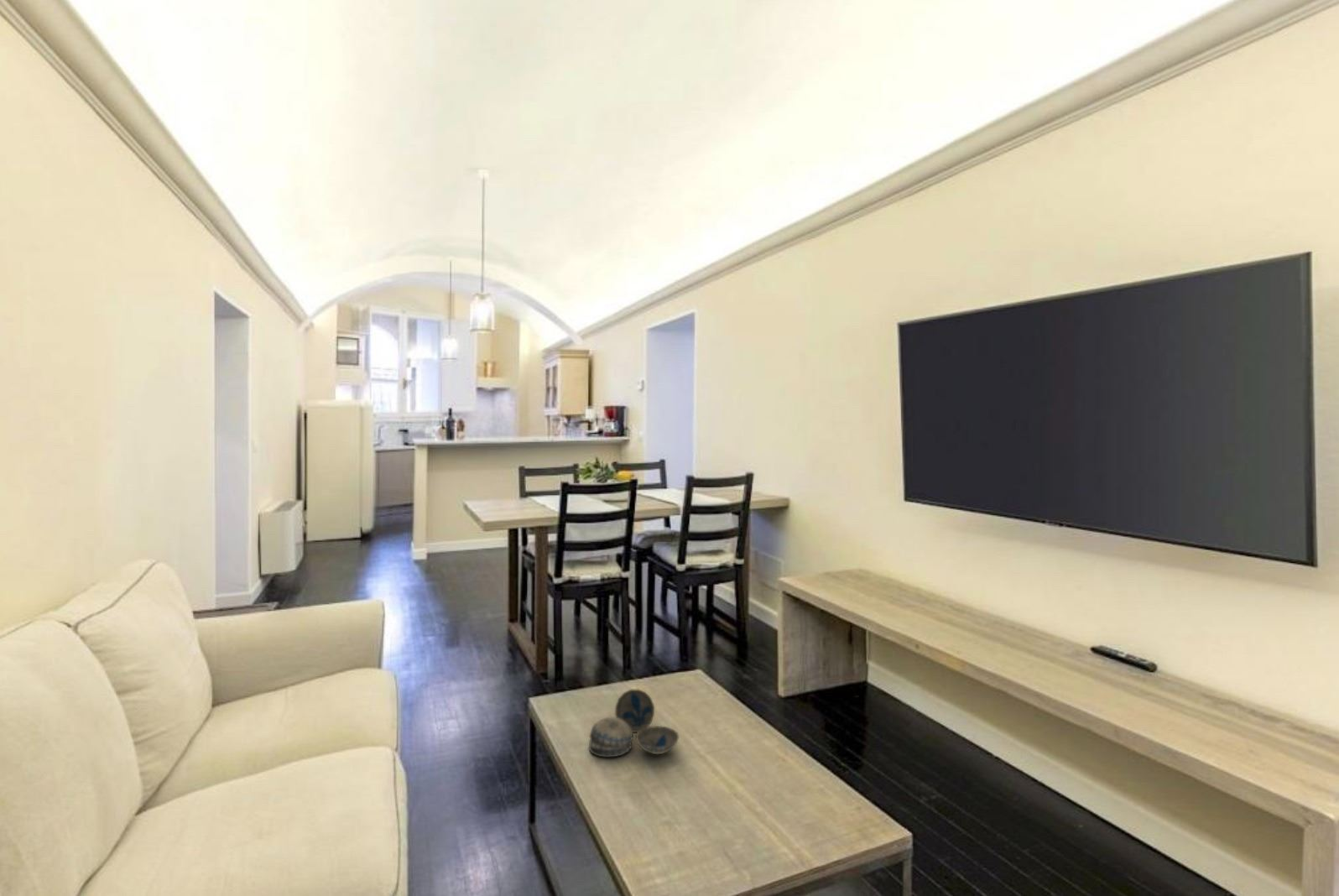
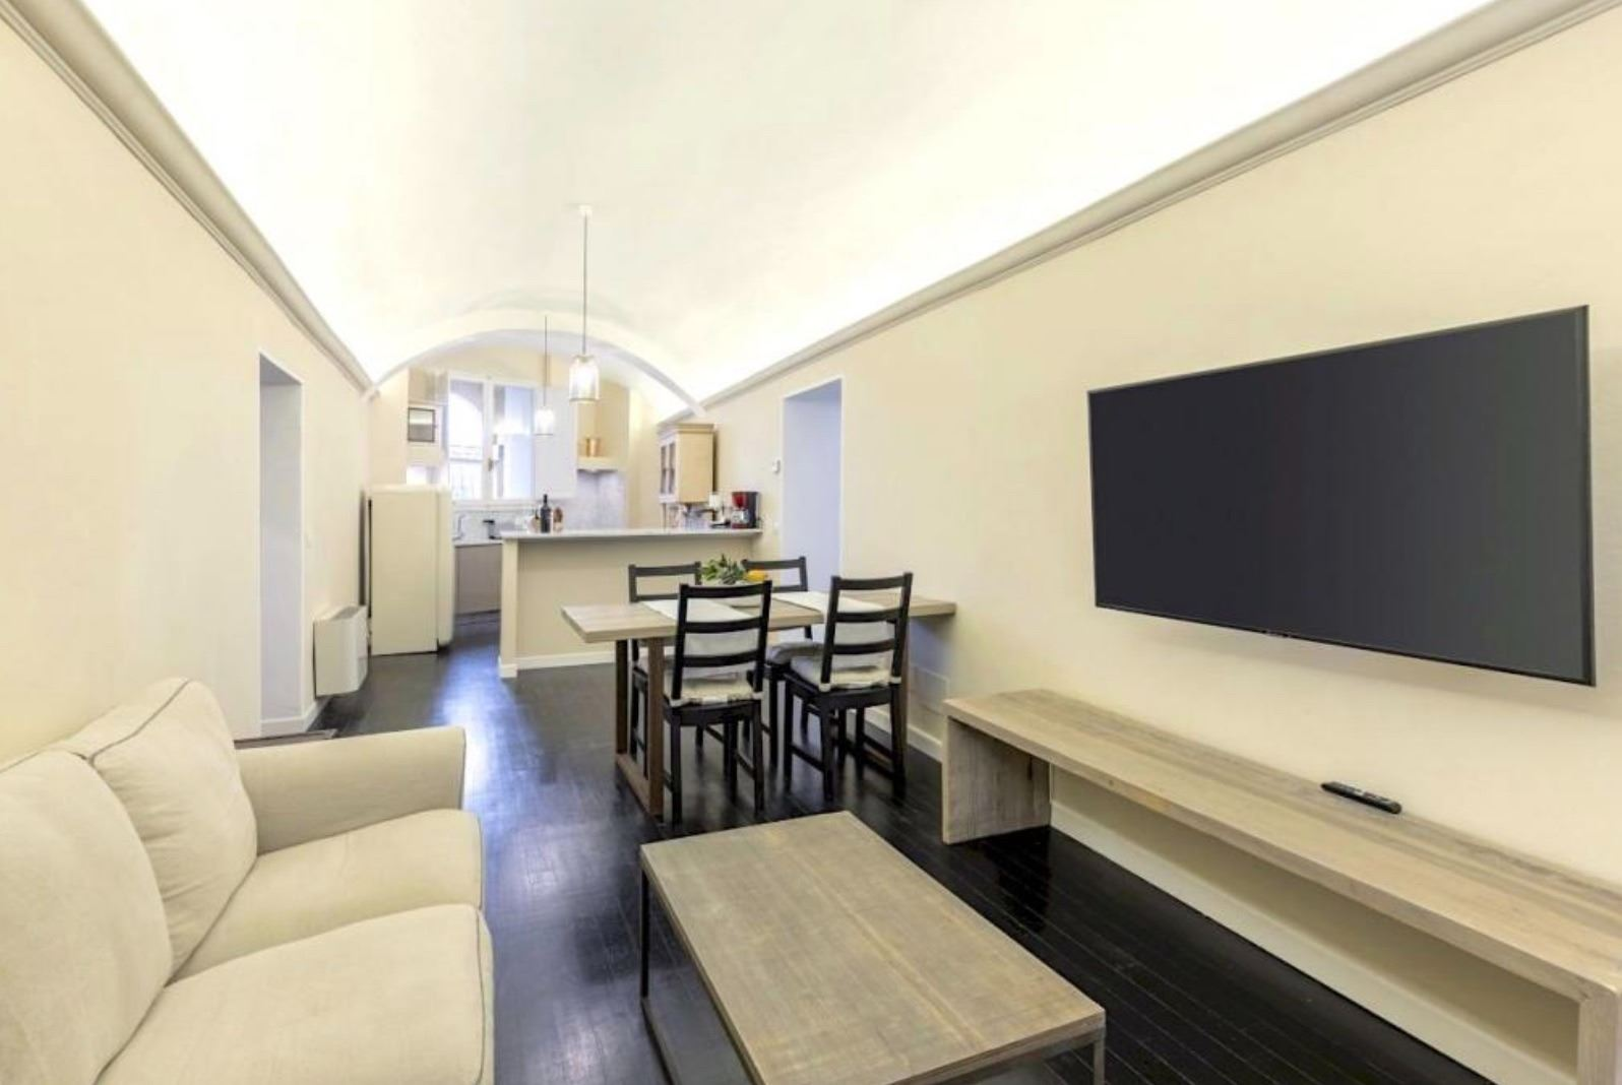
- decorative bowl [588,689,680,758]
